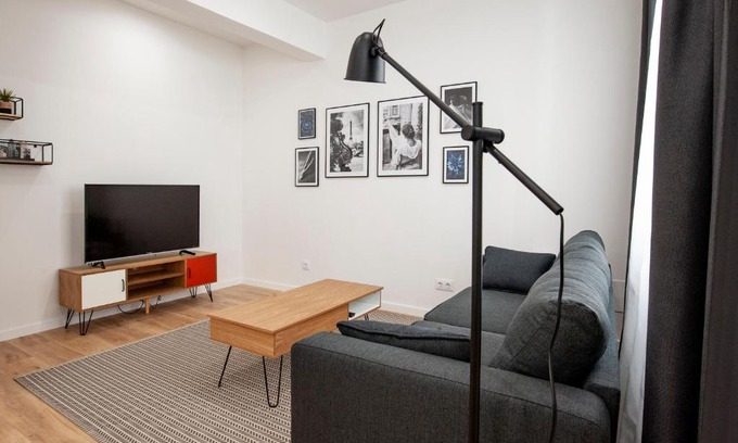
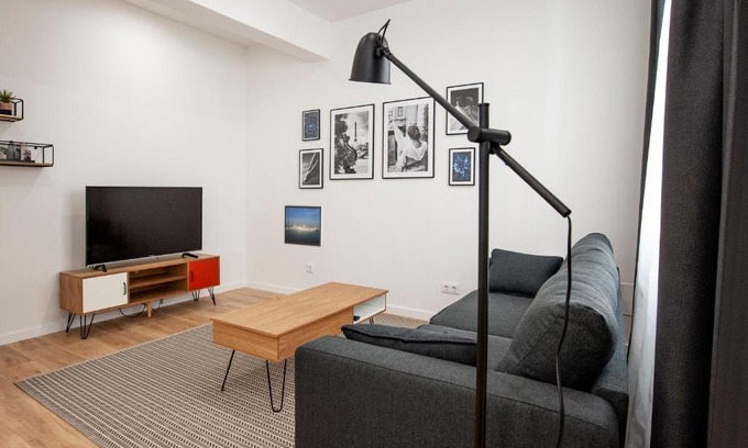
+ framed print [283,204,324,248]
